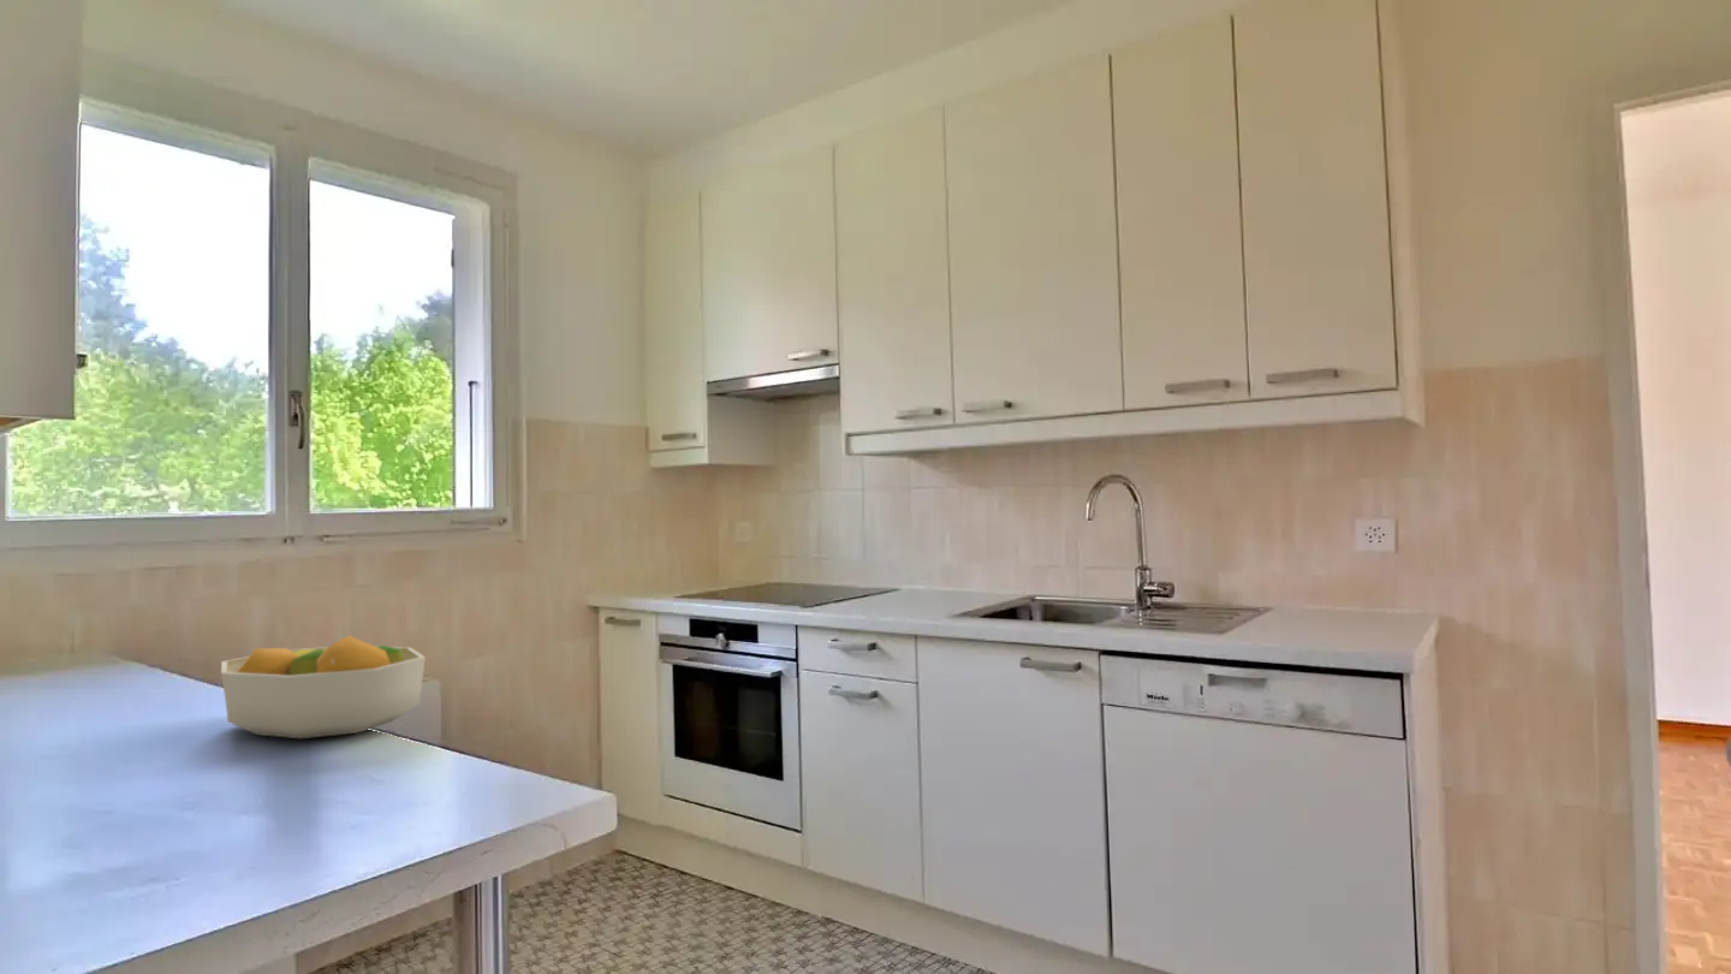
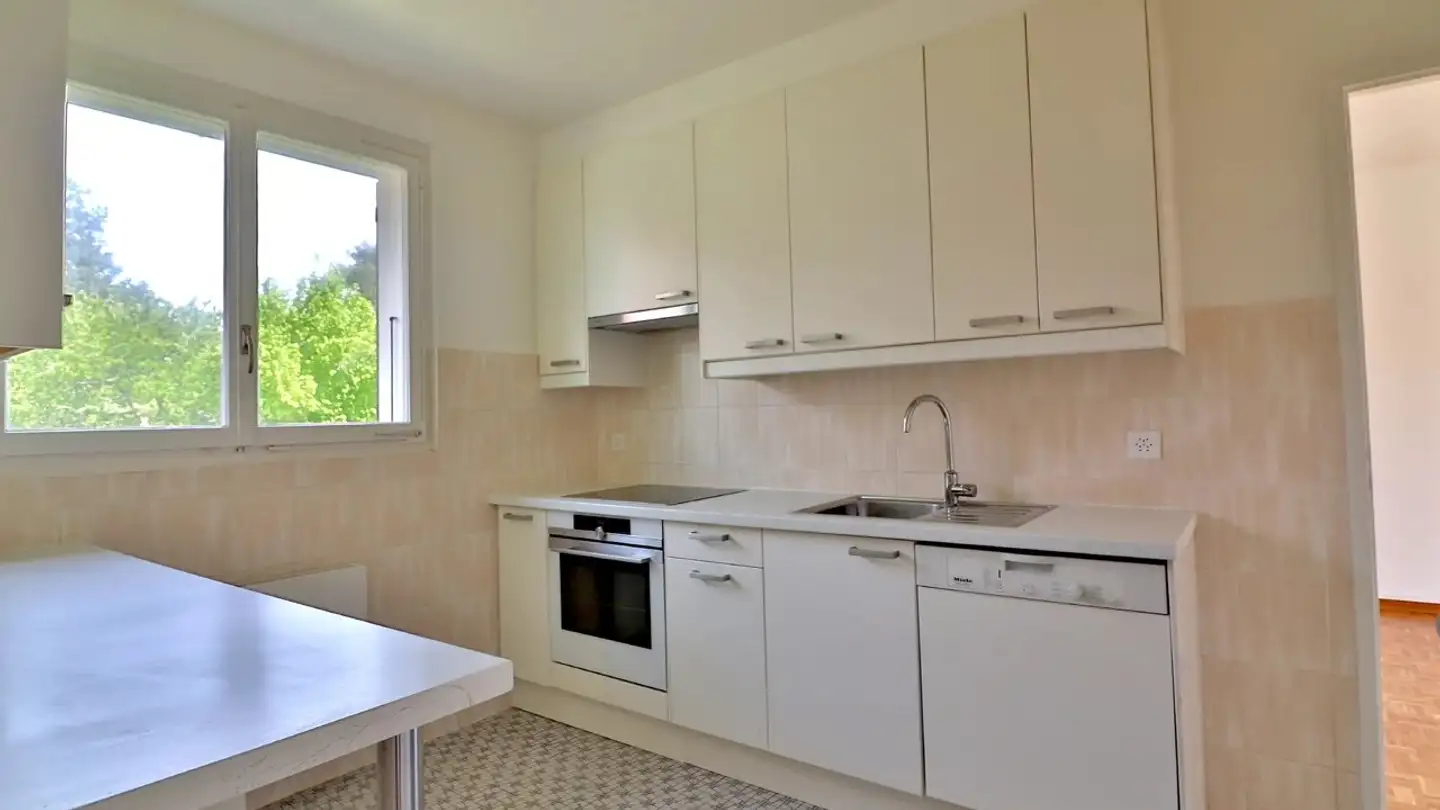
- fruit bowl [220,634,427,740]
